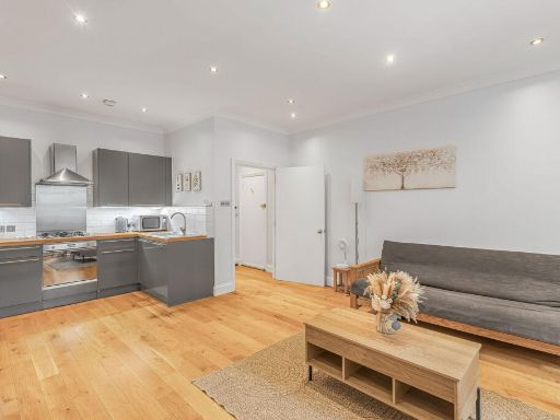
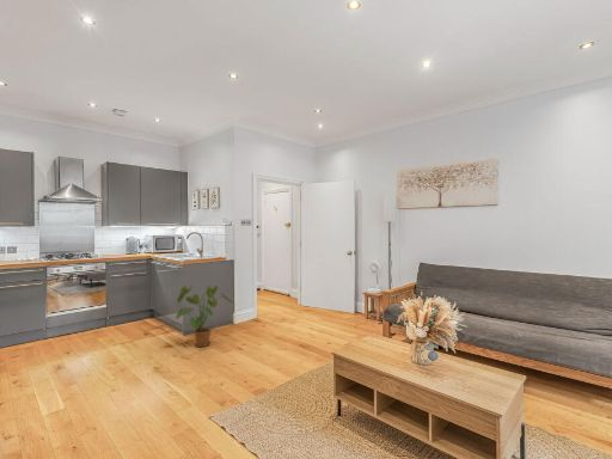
+ house plant [175,283,234,348]
